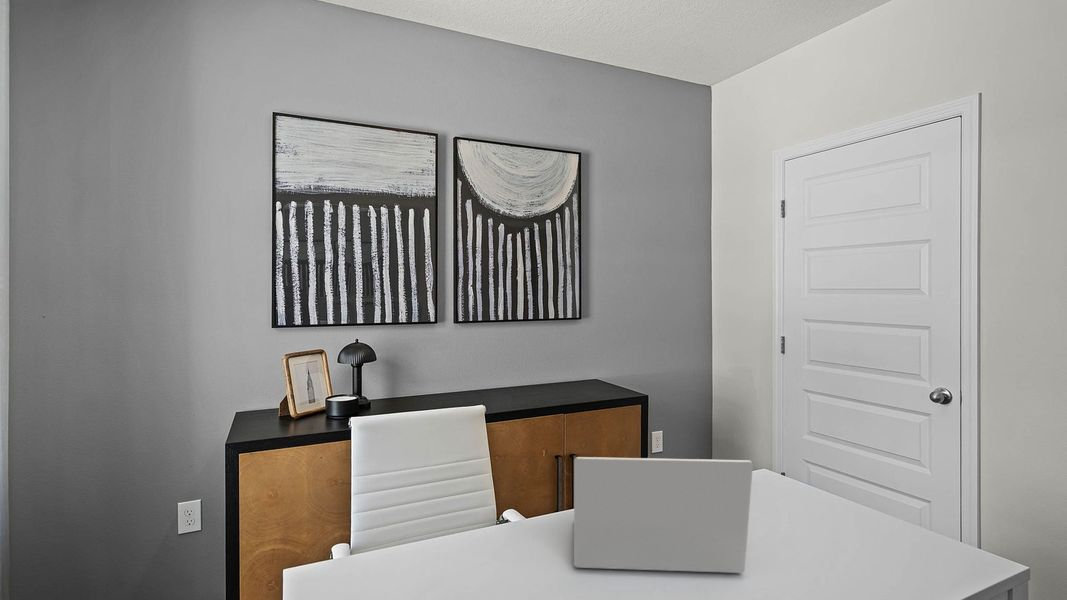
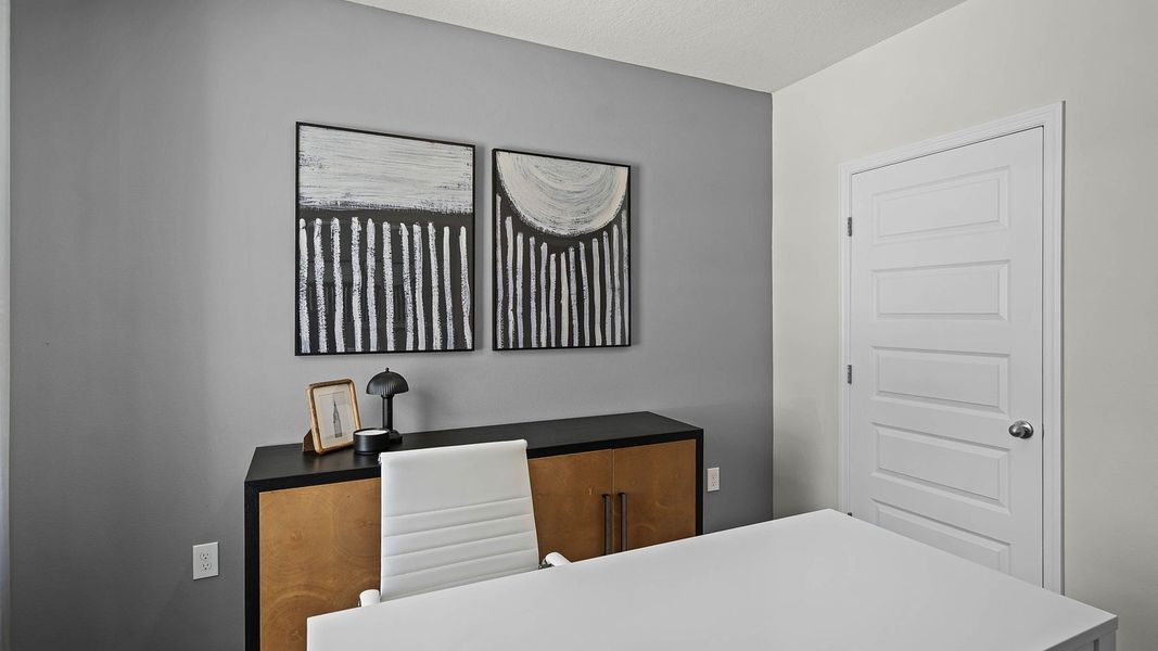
- laptop [573,456,754,574]
